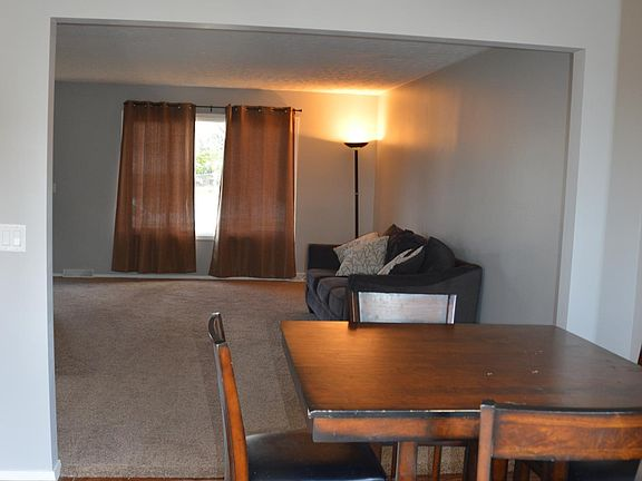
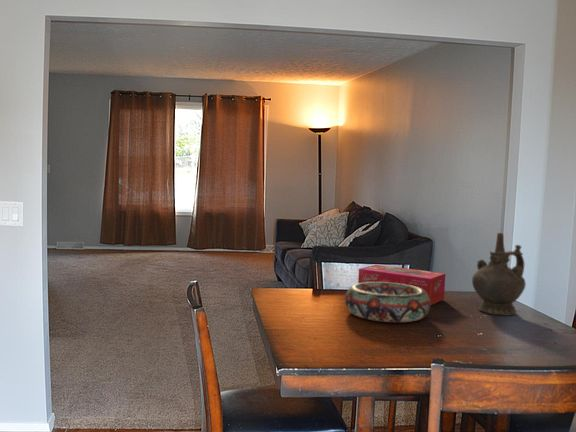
+ tissue box [357,264,446,306]
+ ceremonial vessel [471,232,527,317]
+ decorative bowl [344,282,432,323]
